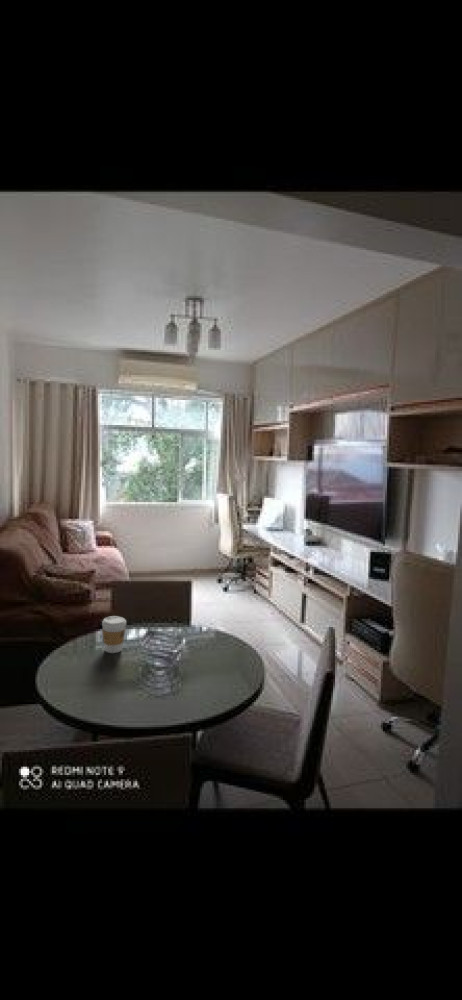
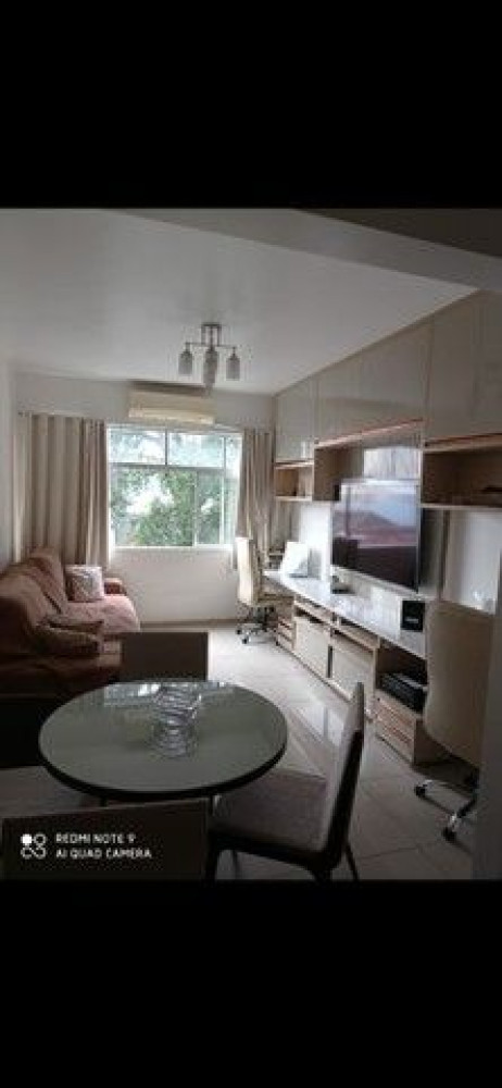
- coffee cup [101,615,127,654]
